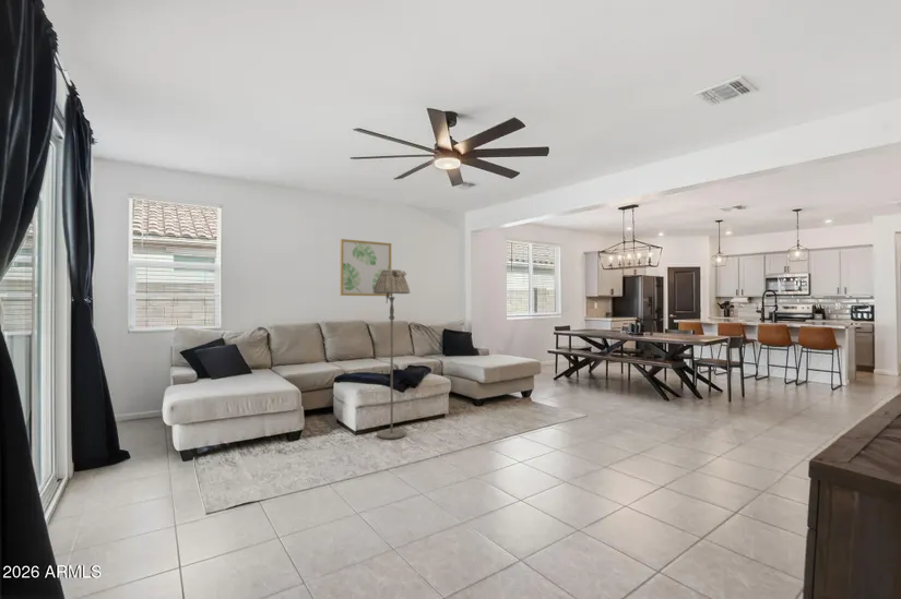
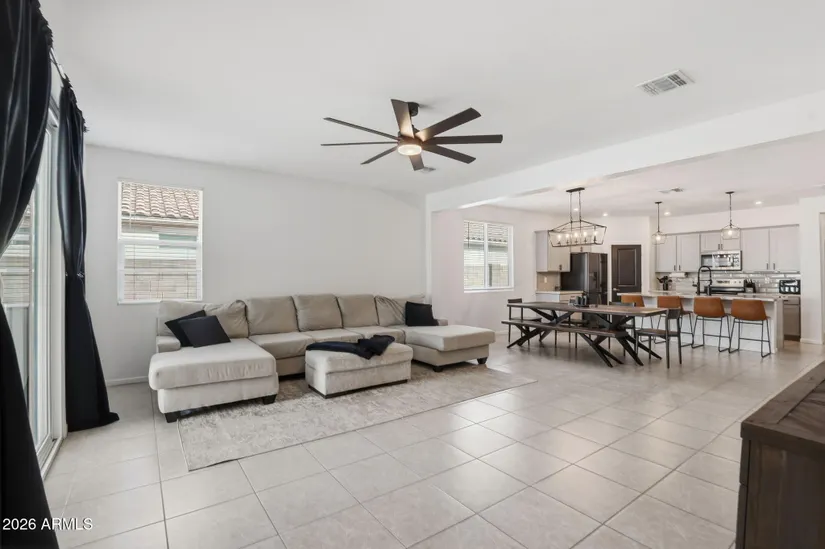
- wall art [340,238,392,297]
- floor lamp [374,268,411,440]
